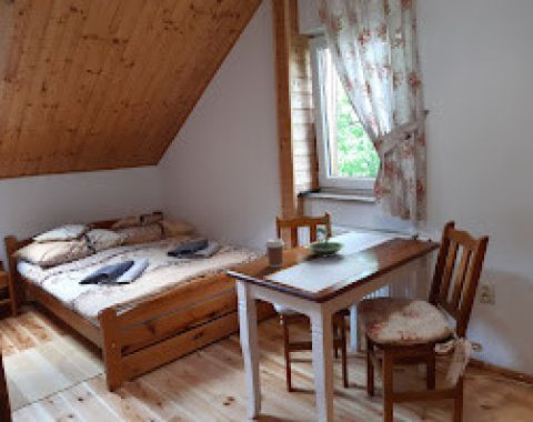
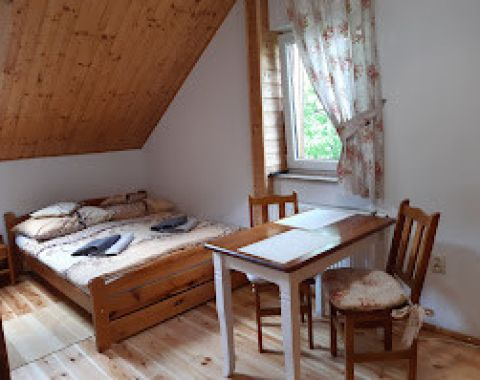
- terrarium [305,217,346,258]
- coffee cup [264,238,285,269]
